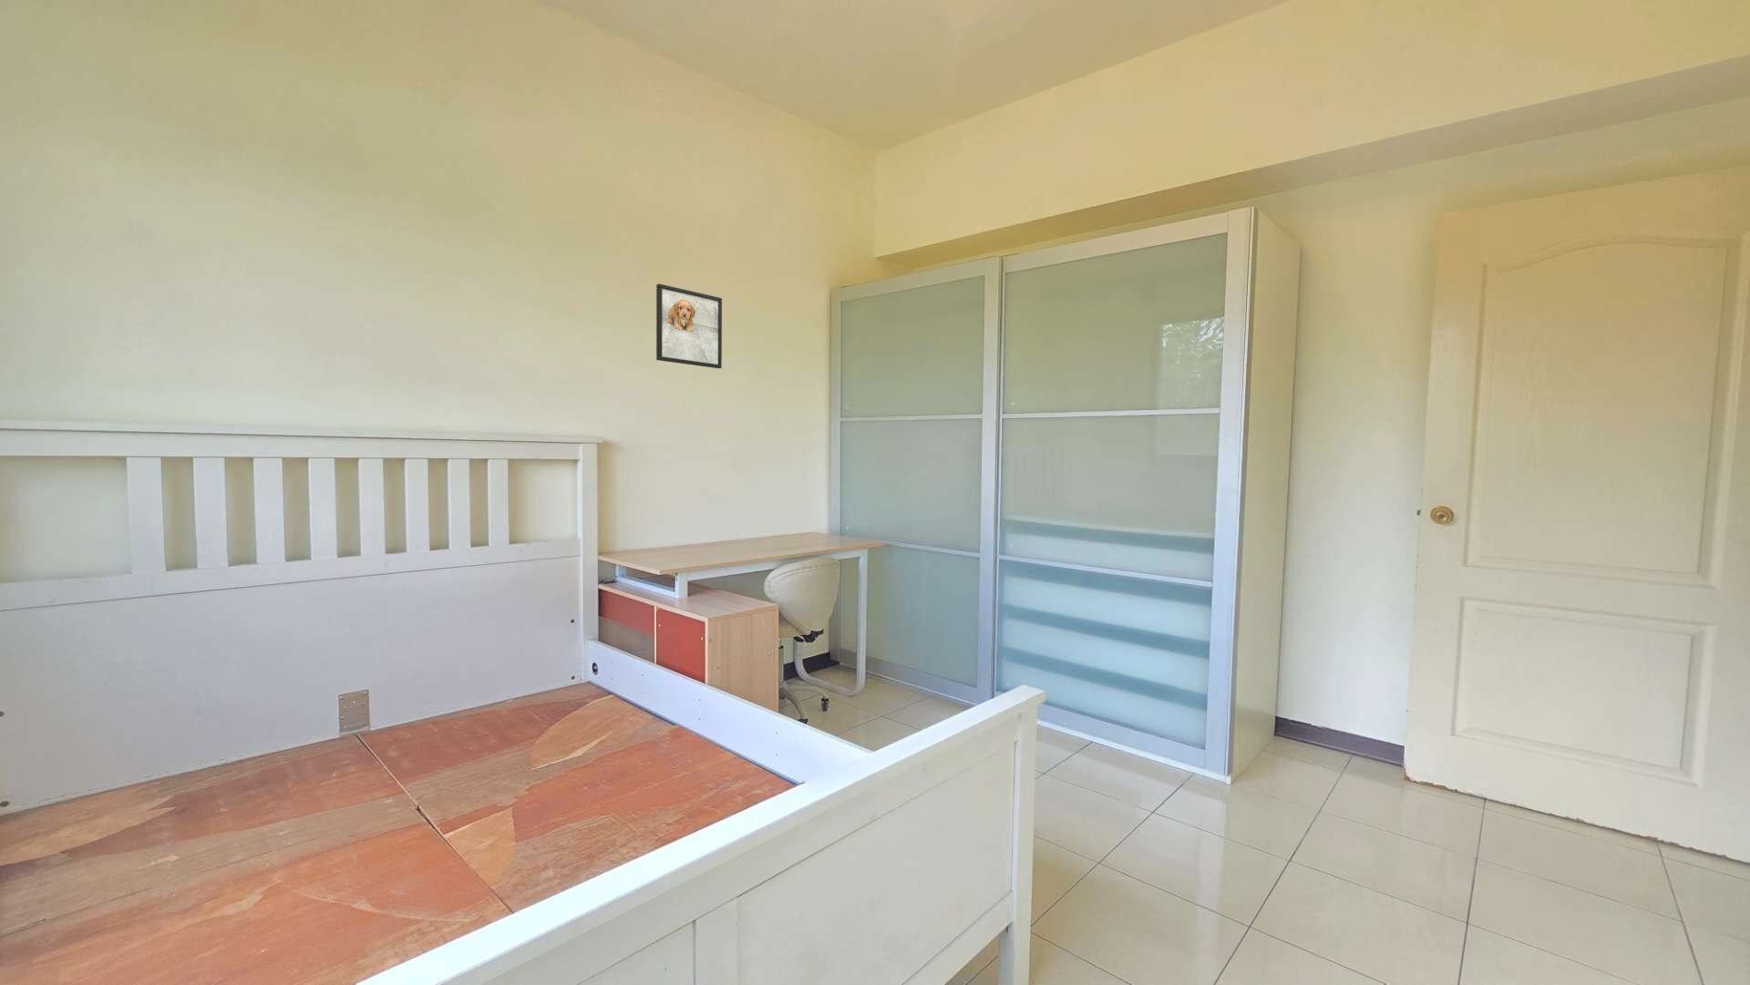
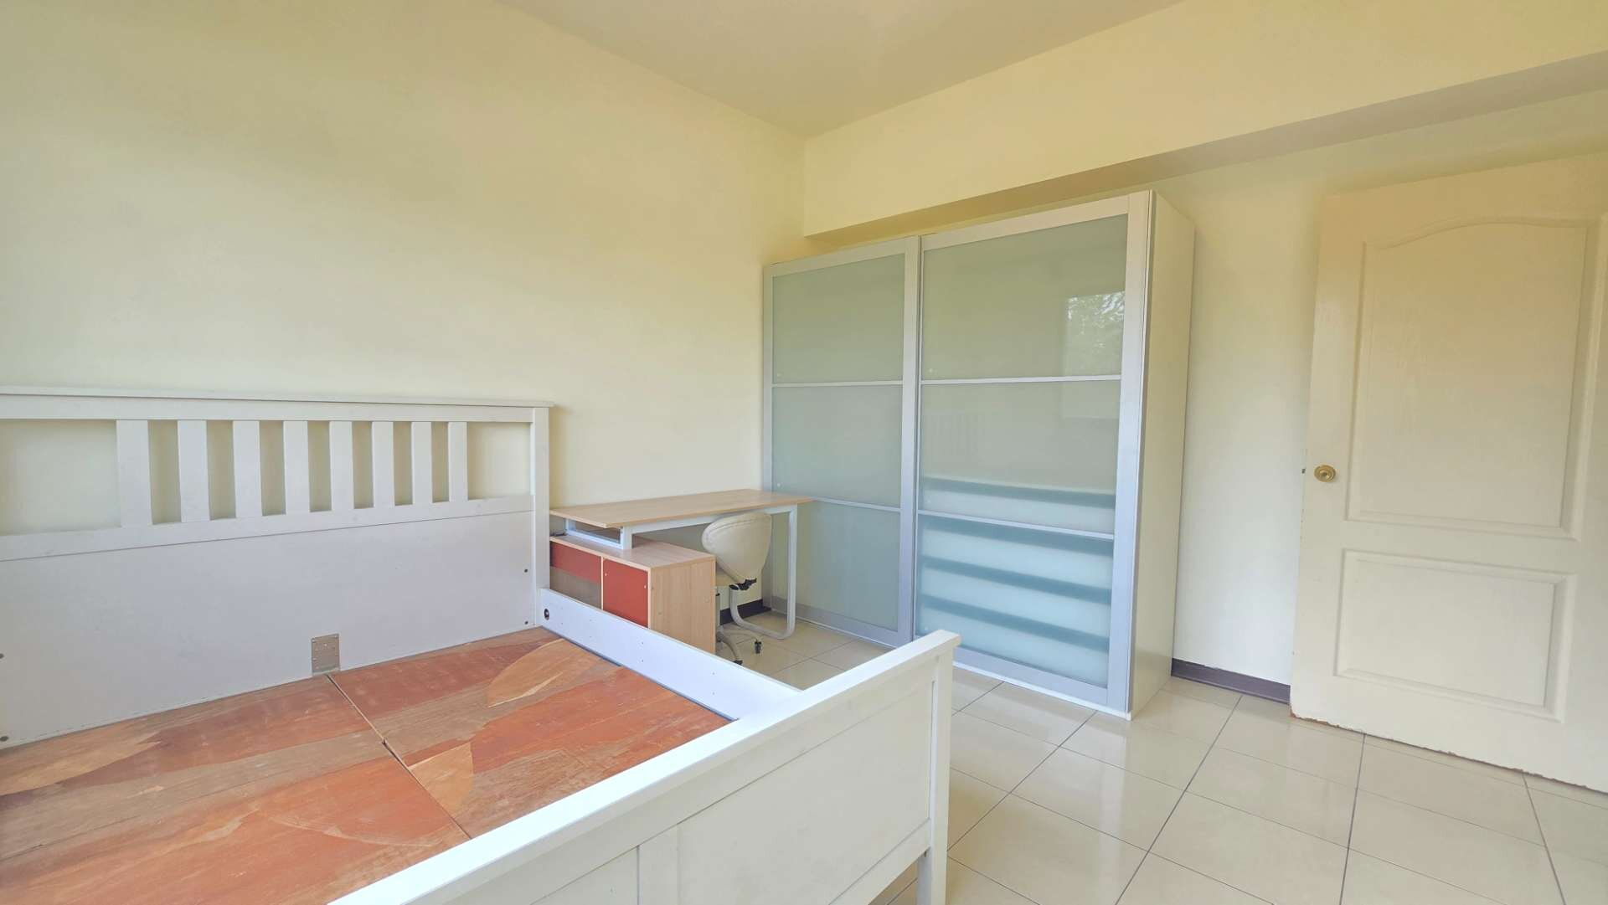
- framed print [655,282,722,369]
